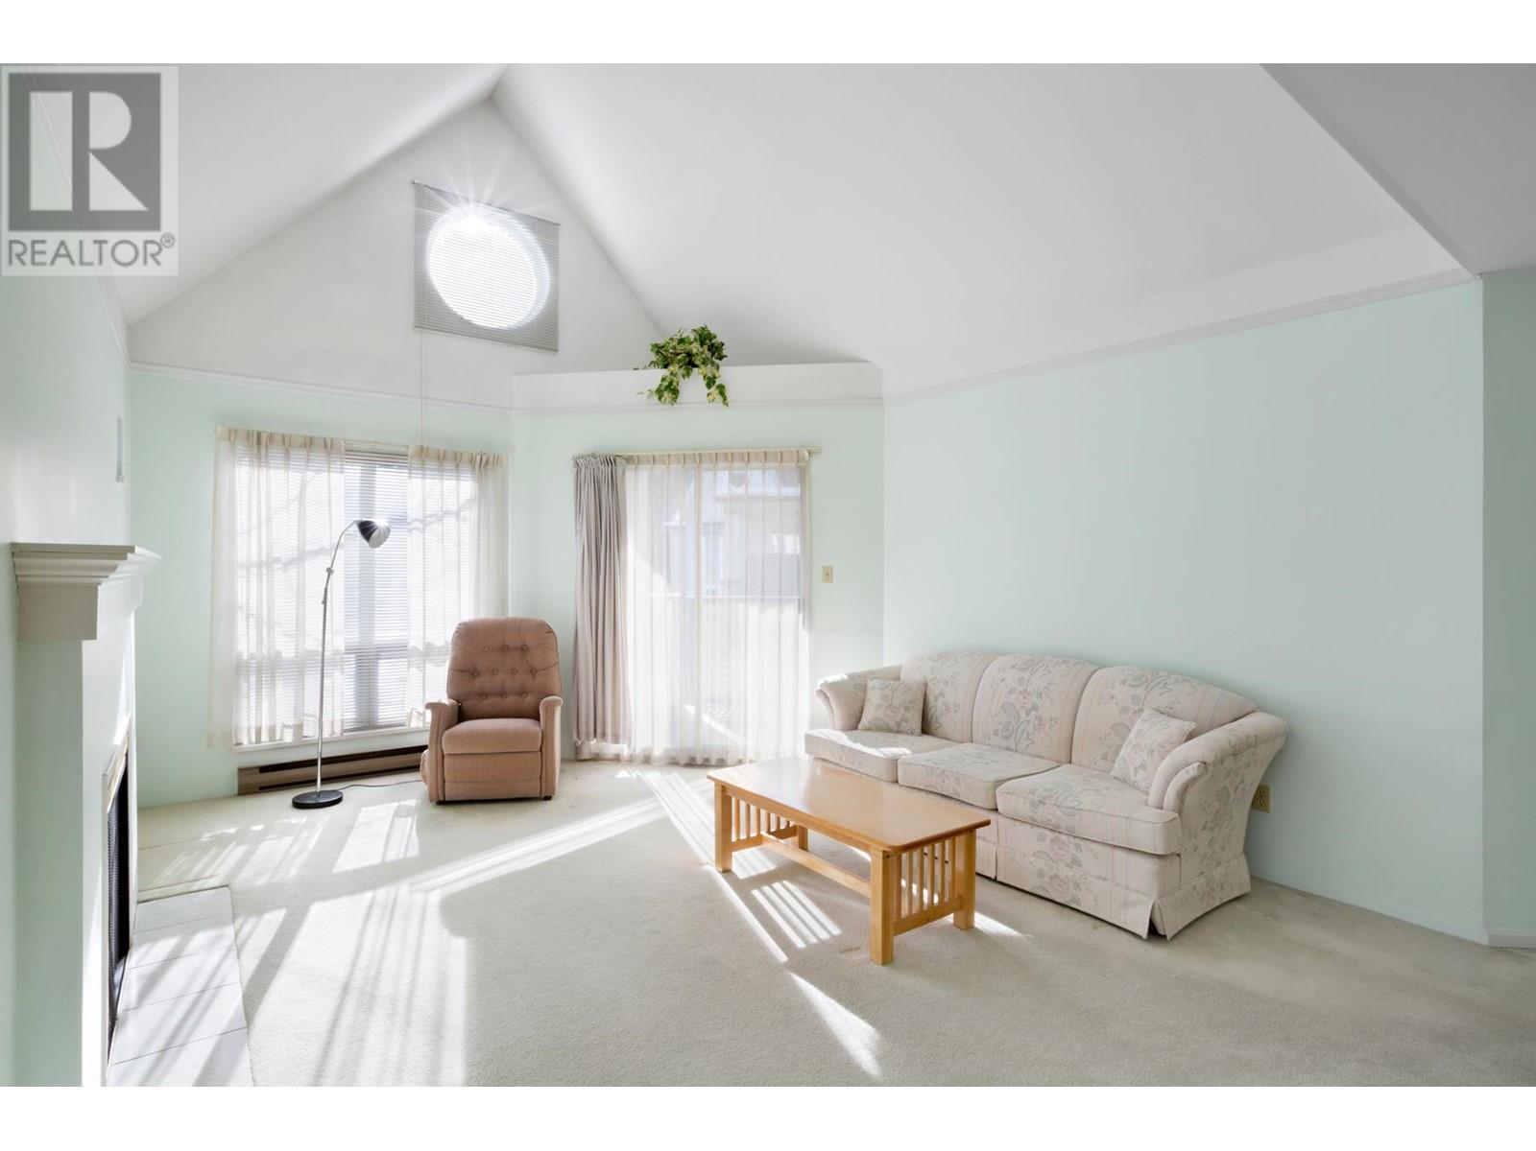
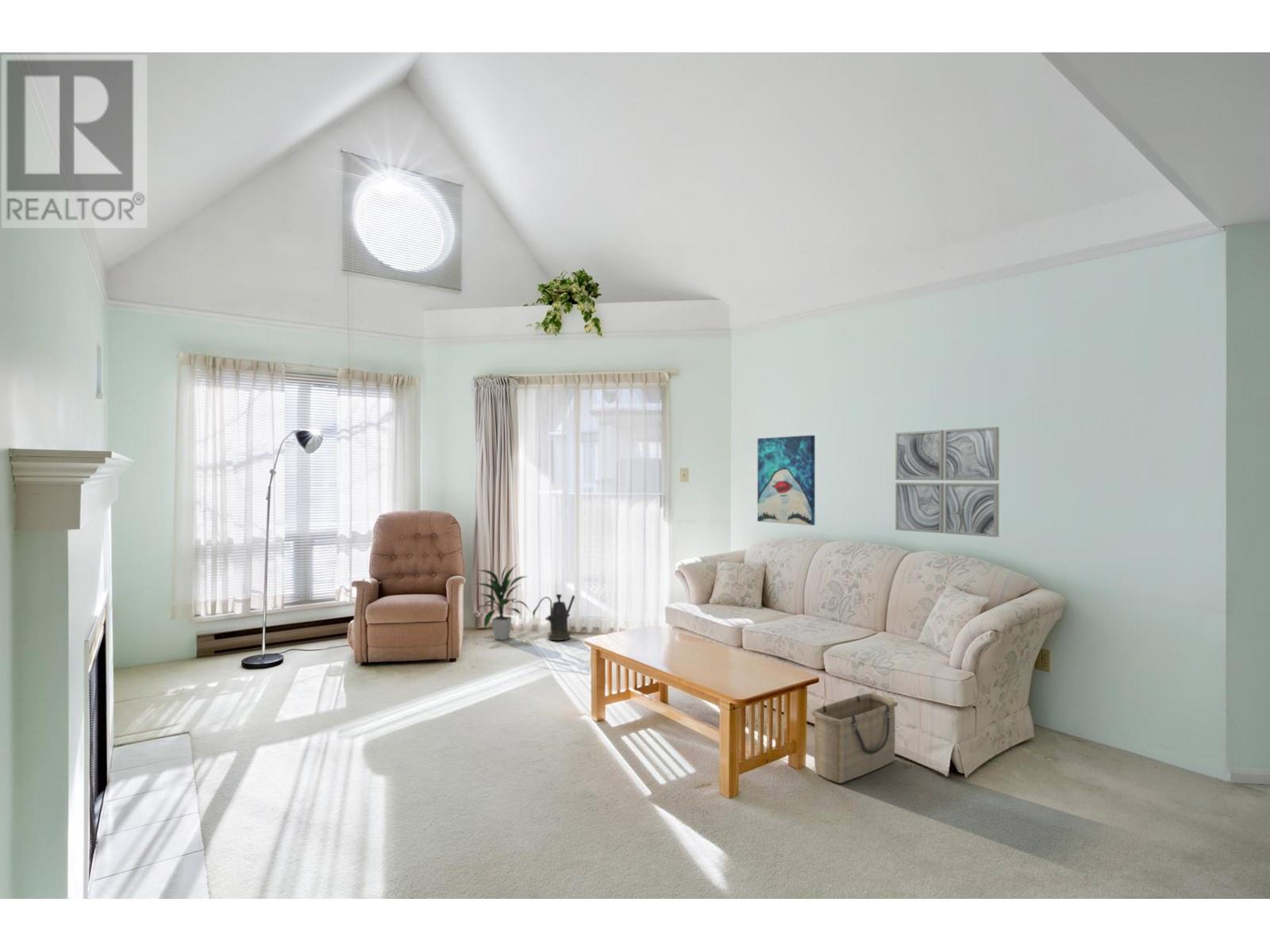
+ wall art [895,426,1000,538]
+ watering can [532,593,576,641]
+ indoor plant [475,562,531,641]
+ basket [810,693,899,784]
+ wall art [756,435,816,526]
